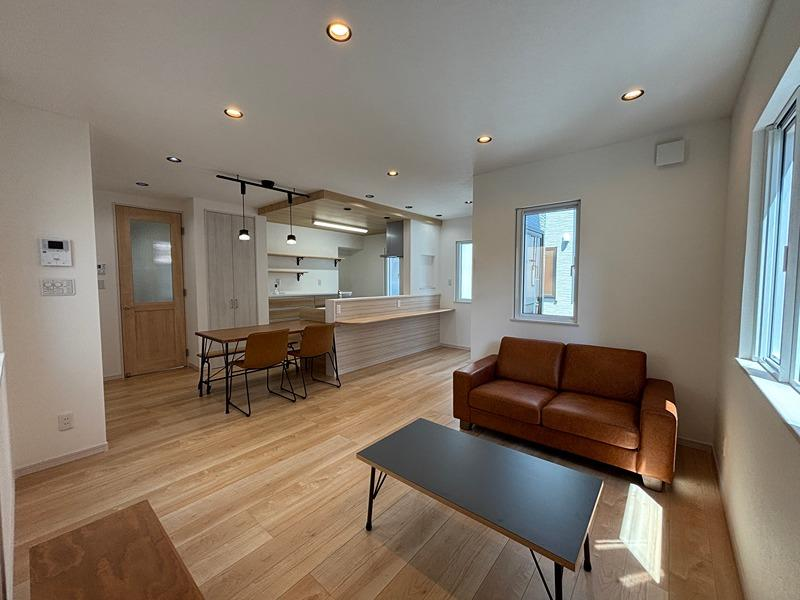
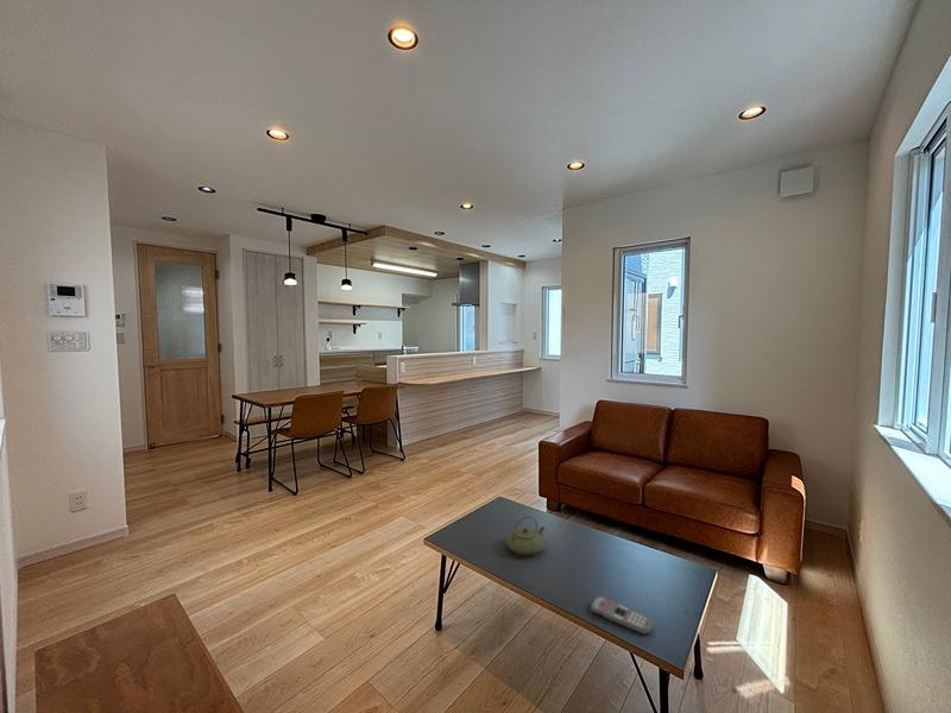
+ teapot [504,516,547,556]
+ remote control [590,594,654,636]
